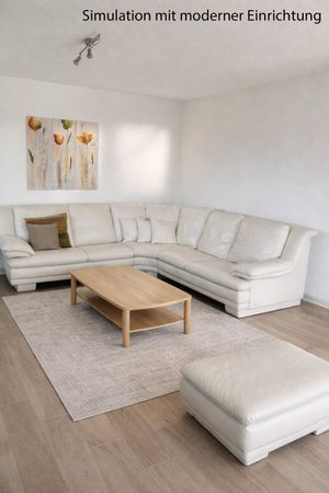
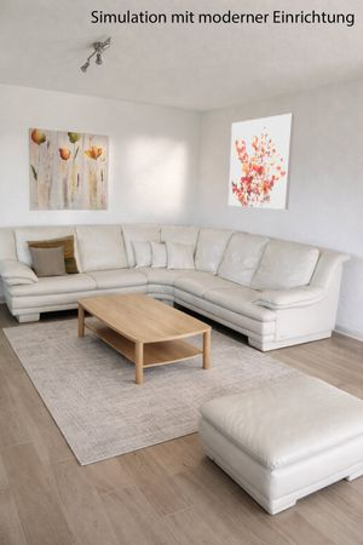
+ wall art [227,113,295,211]
